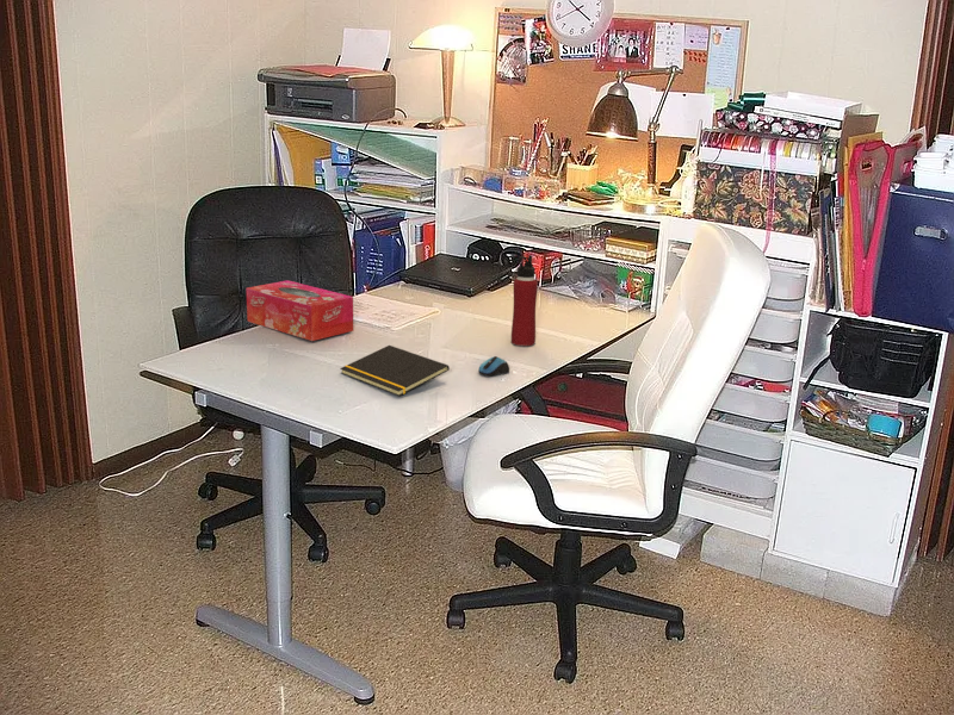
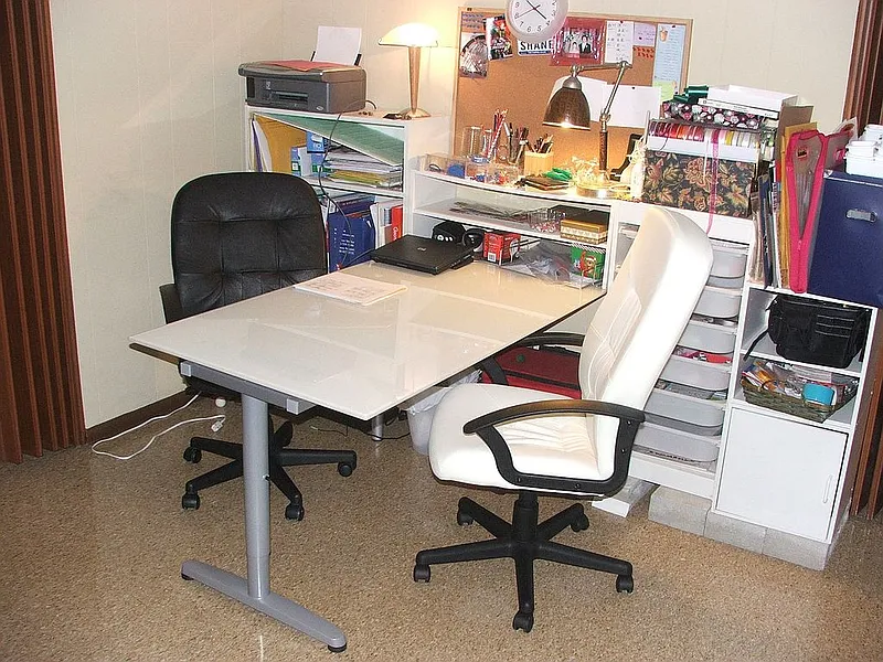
- notepad [339,344,451,397]
- water bottle [510,254,539,347]
- computer mouse [477,355,510,378]
- tissue box [244,279,354,342]
